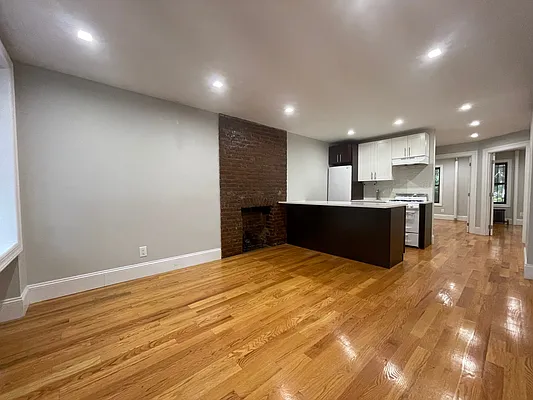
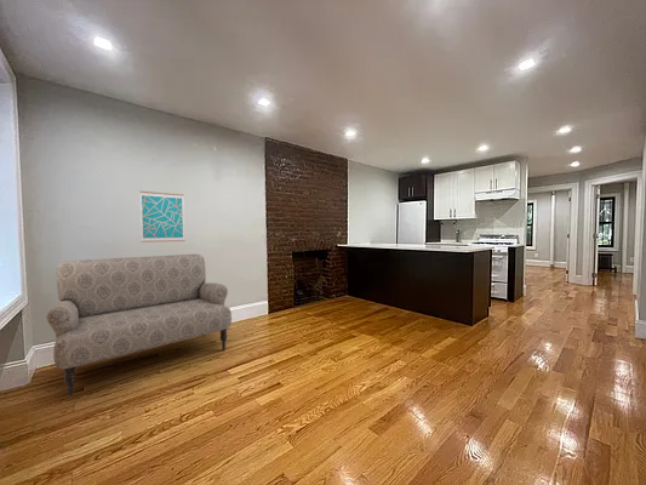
+ sofa [45,253,233,398]
+ wall art [138,190,187,244]
